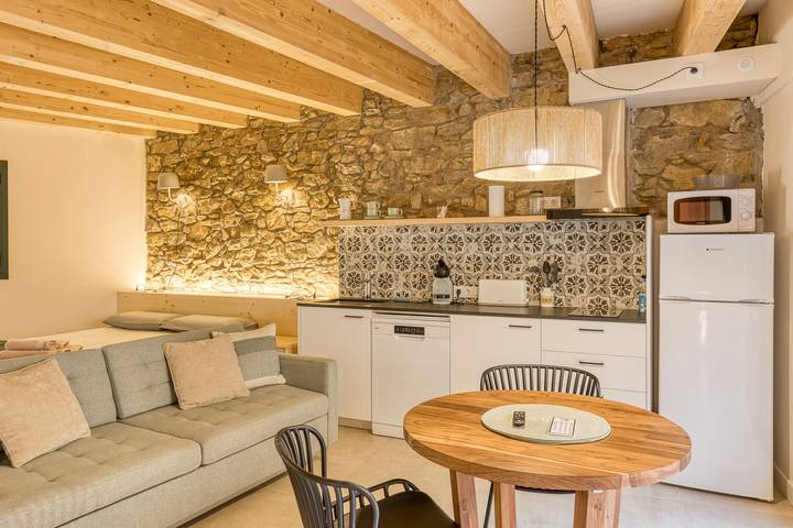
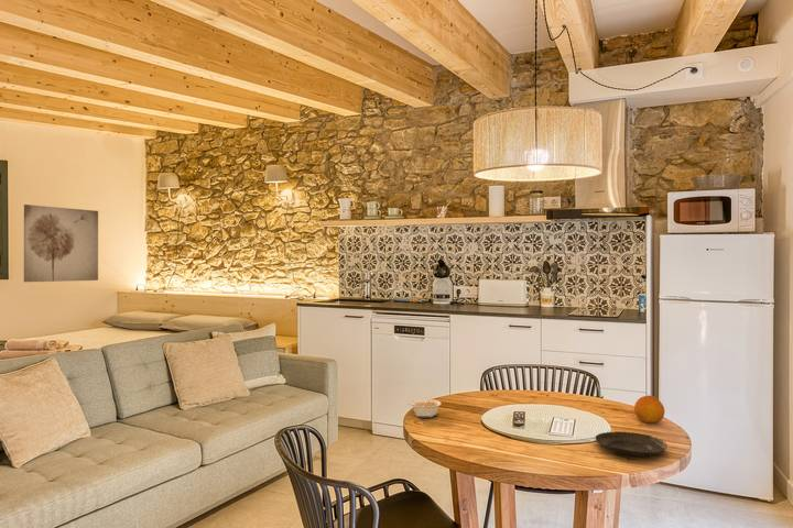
+ fruit [633,394,665,424]
+ tart tin [595,430,669,457]
+ wall art [23,204,99,283]
+ legume [408,398,442,419]
